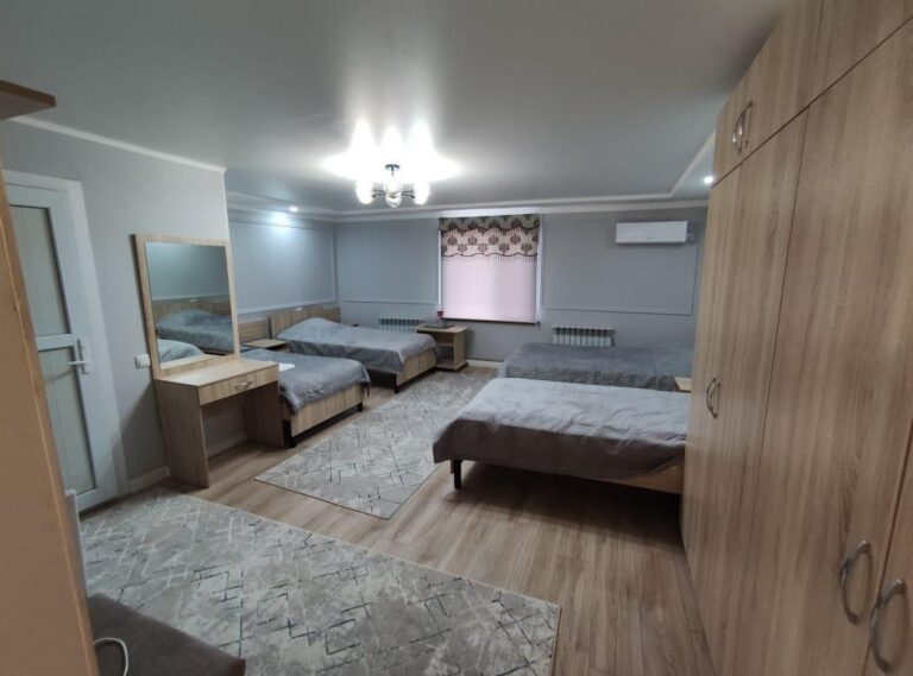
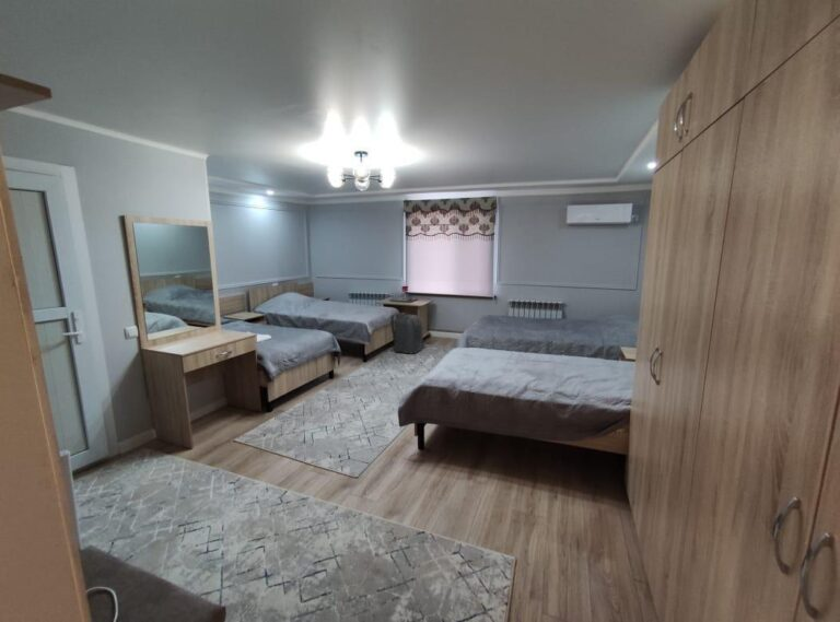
+ backpack [389,312,424,354]
